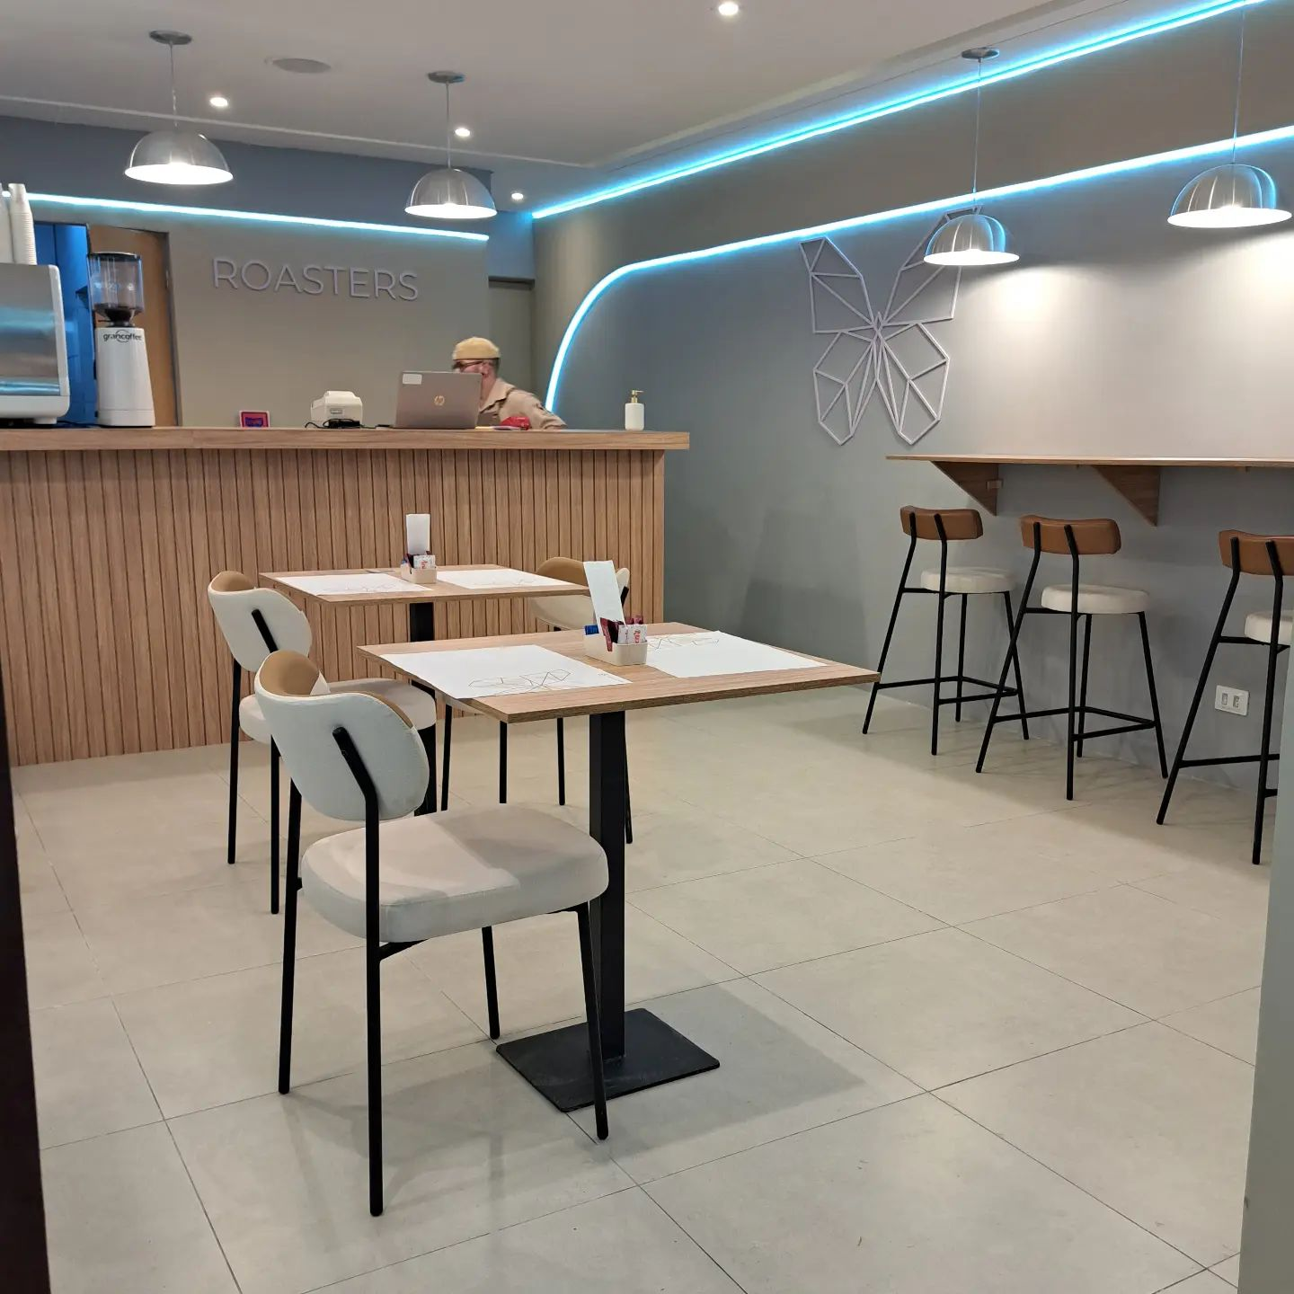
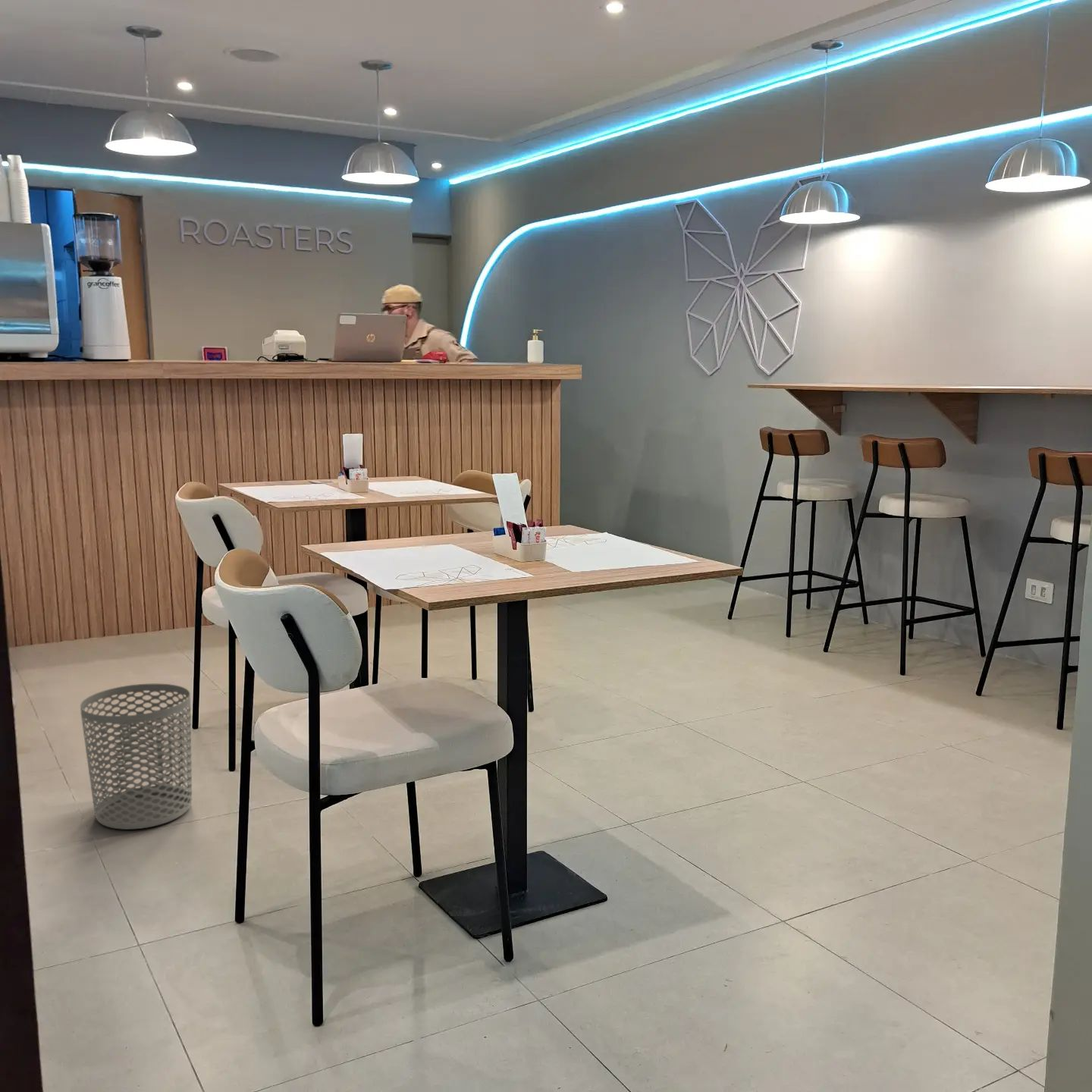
+ waste bin [80,683,193,830]
